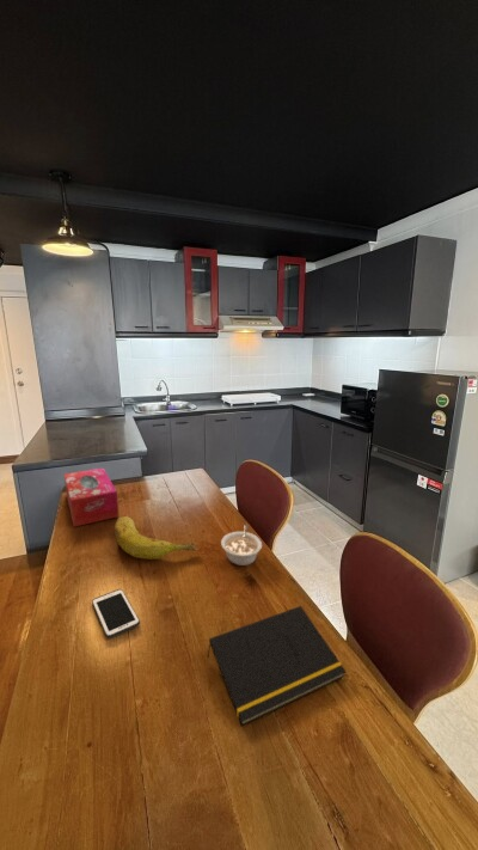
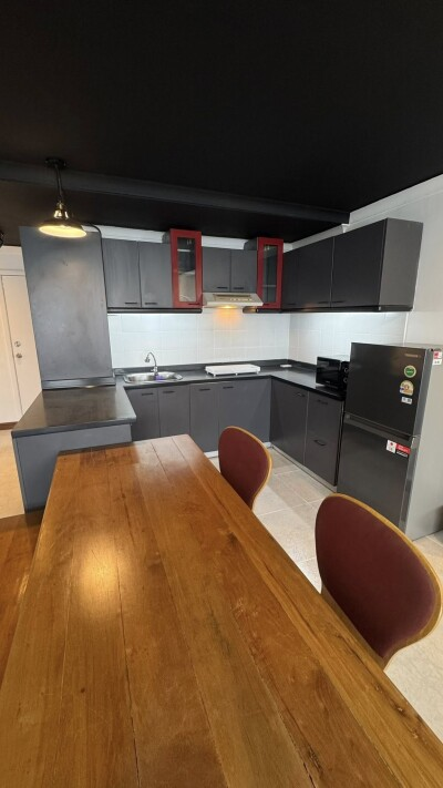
- legume [220,524,263,567]
- cell phone [91,588,141,640]
- banana [114,515,198,561]
- notepad [206,605,347,727]
- tissue box [63,467,120,527]
